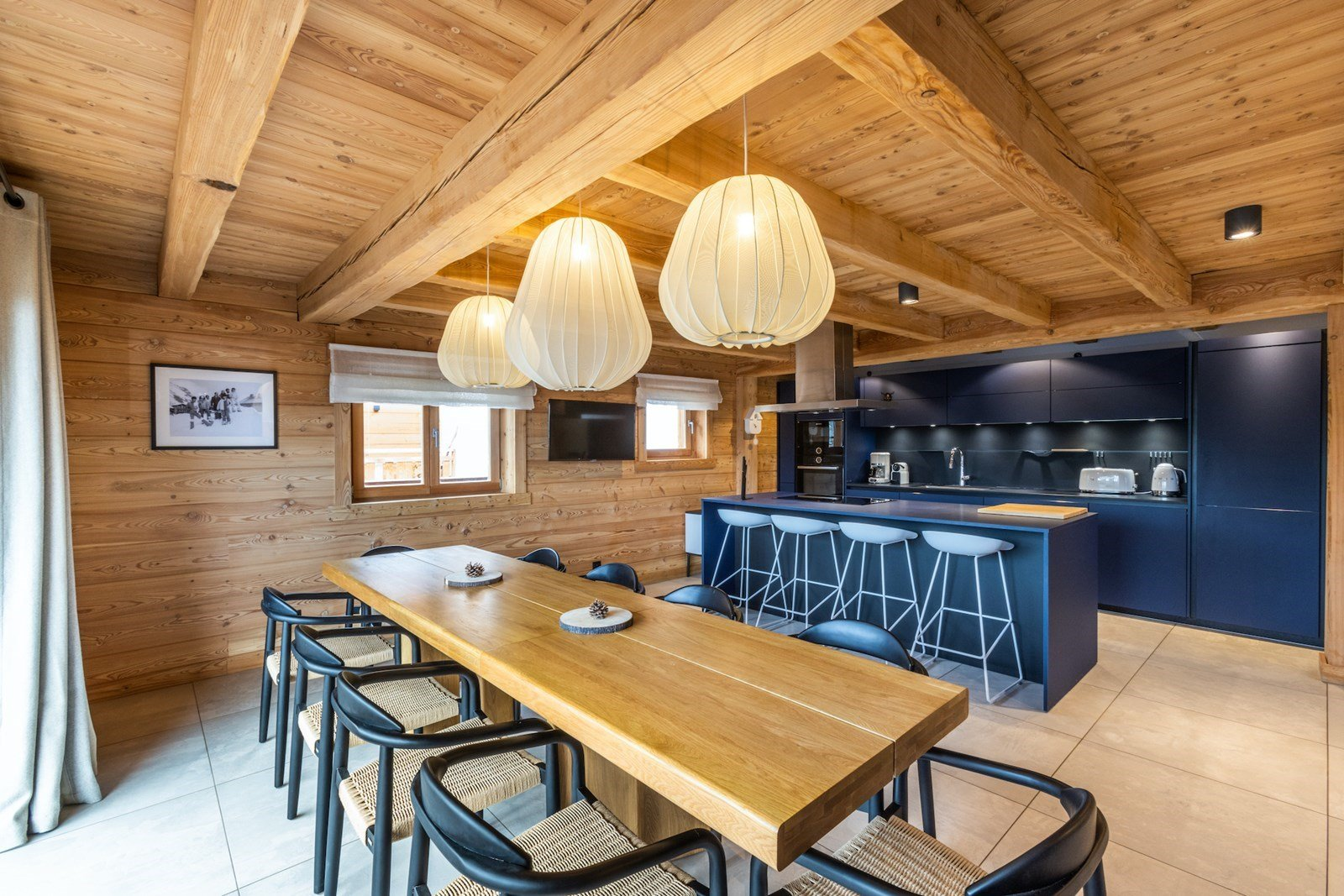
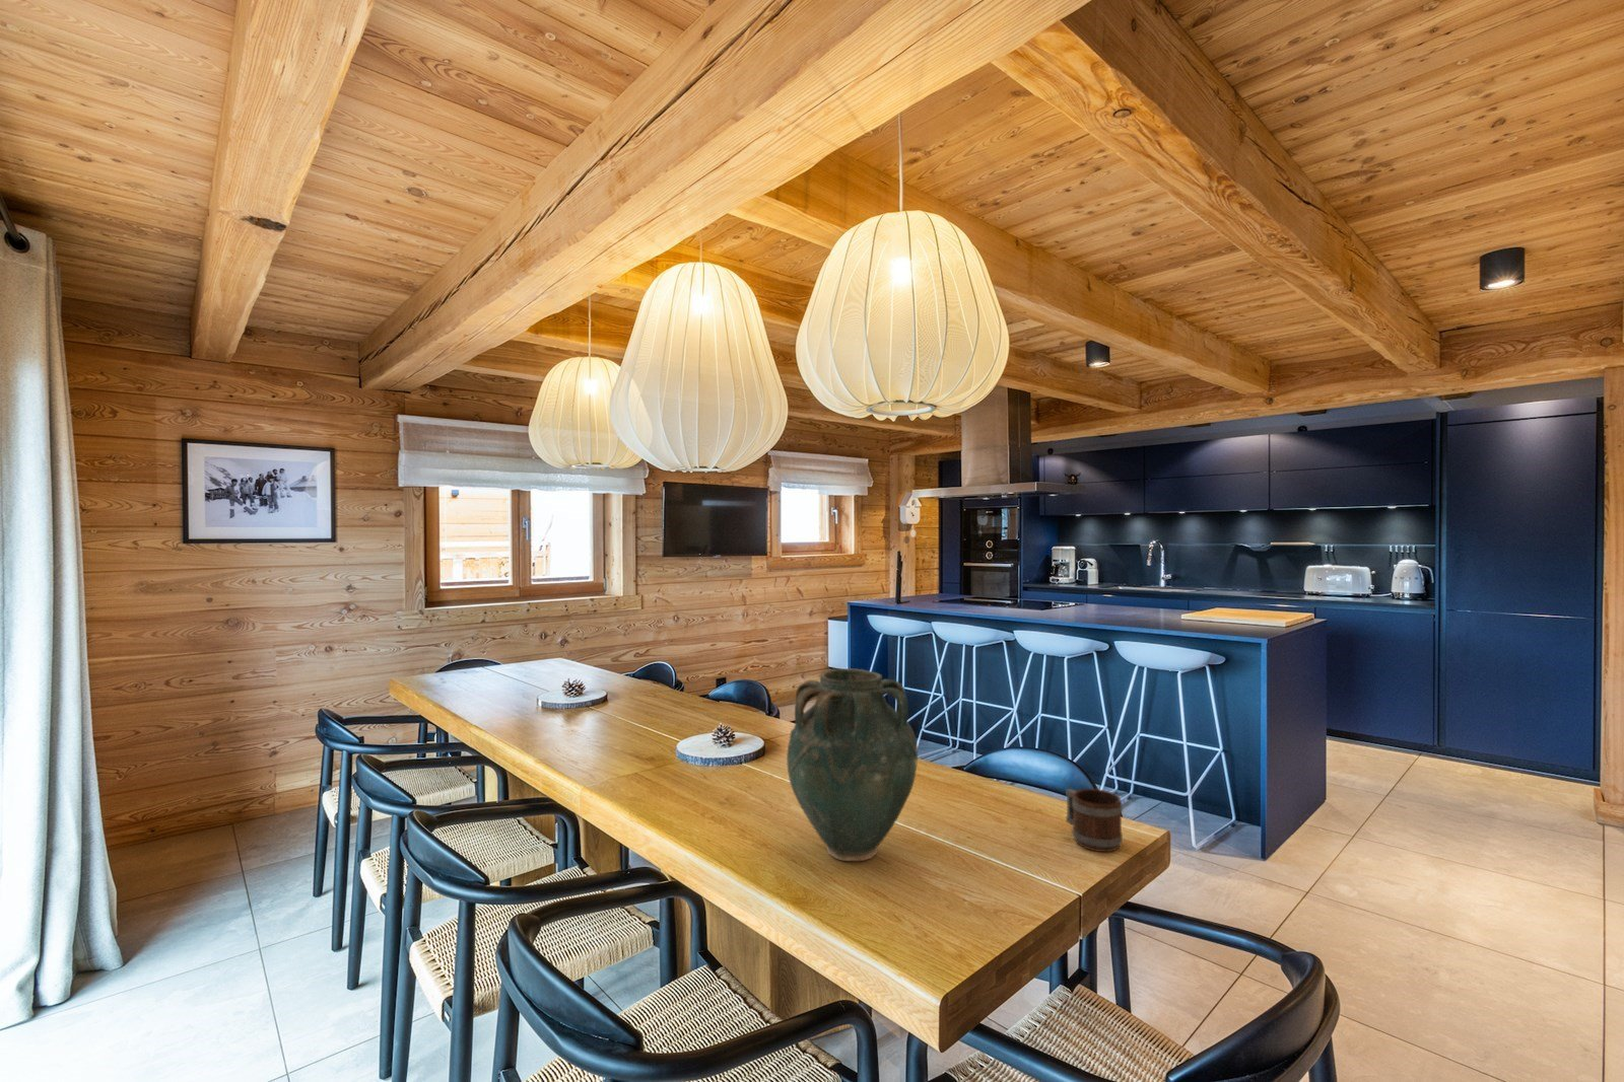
+ vase [785,668,920,862]
+ mug [1065,787,1124,853]
